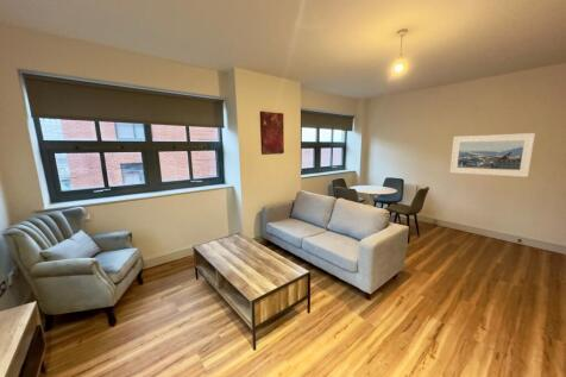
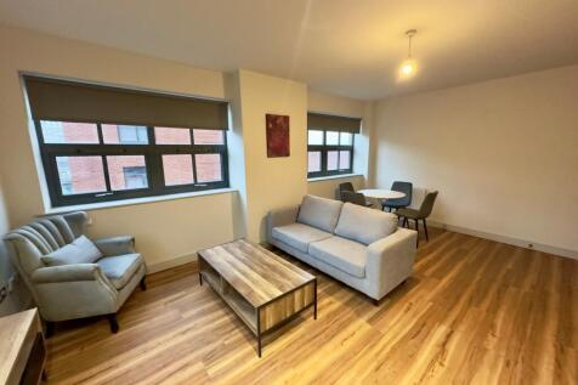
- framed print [449,132,536,178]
